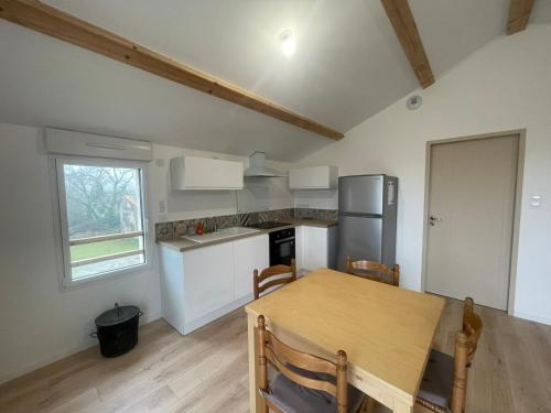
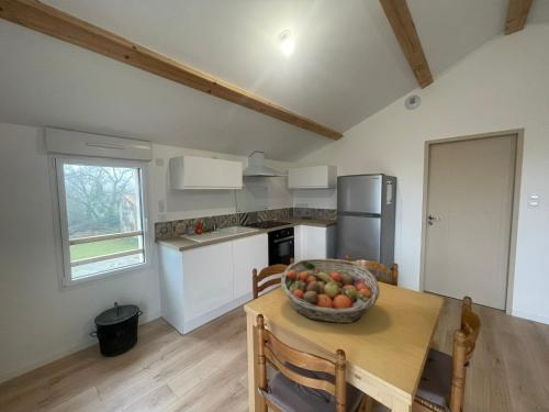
+ fruit basket [280,258,381,324]
